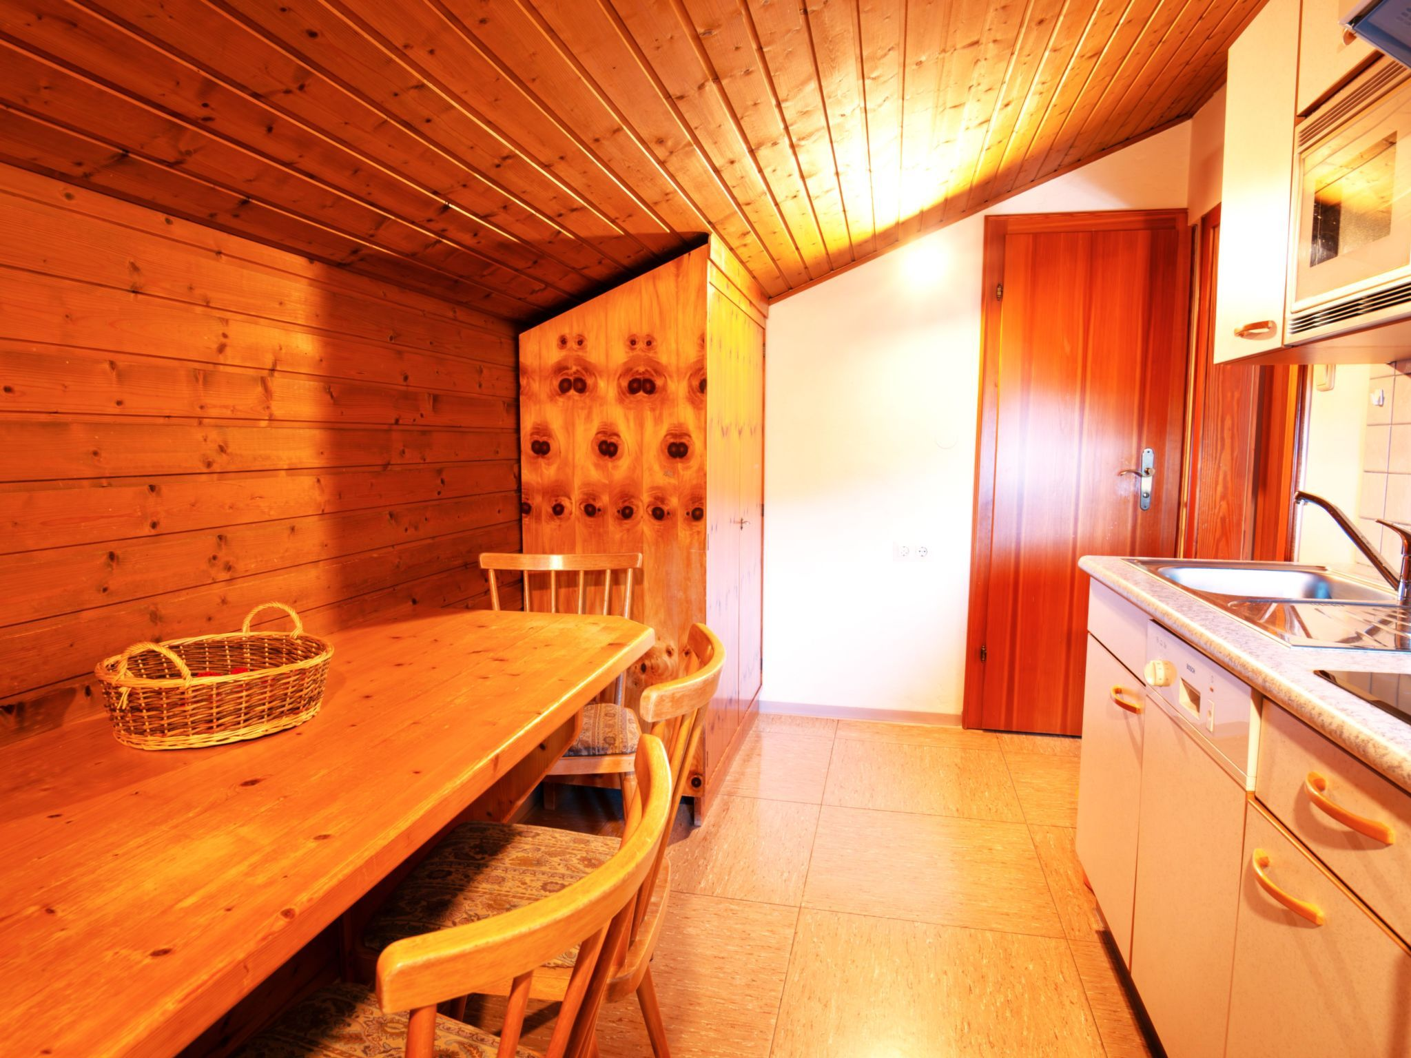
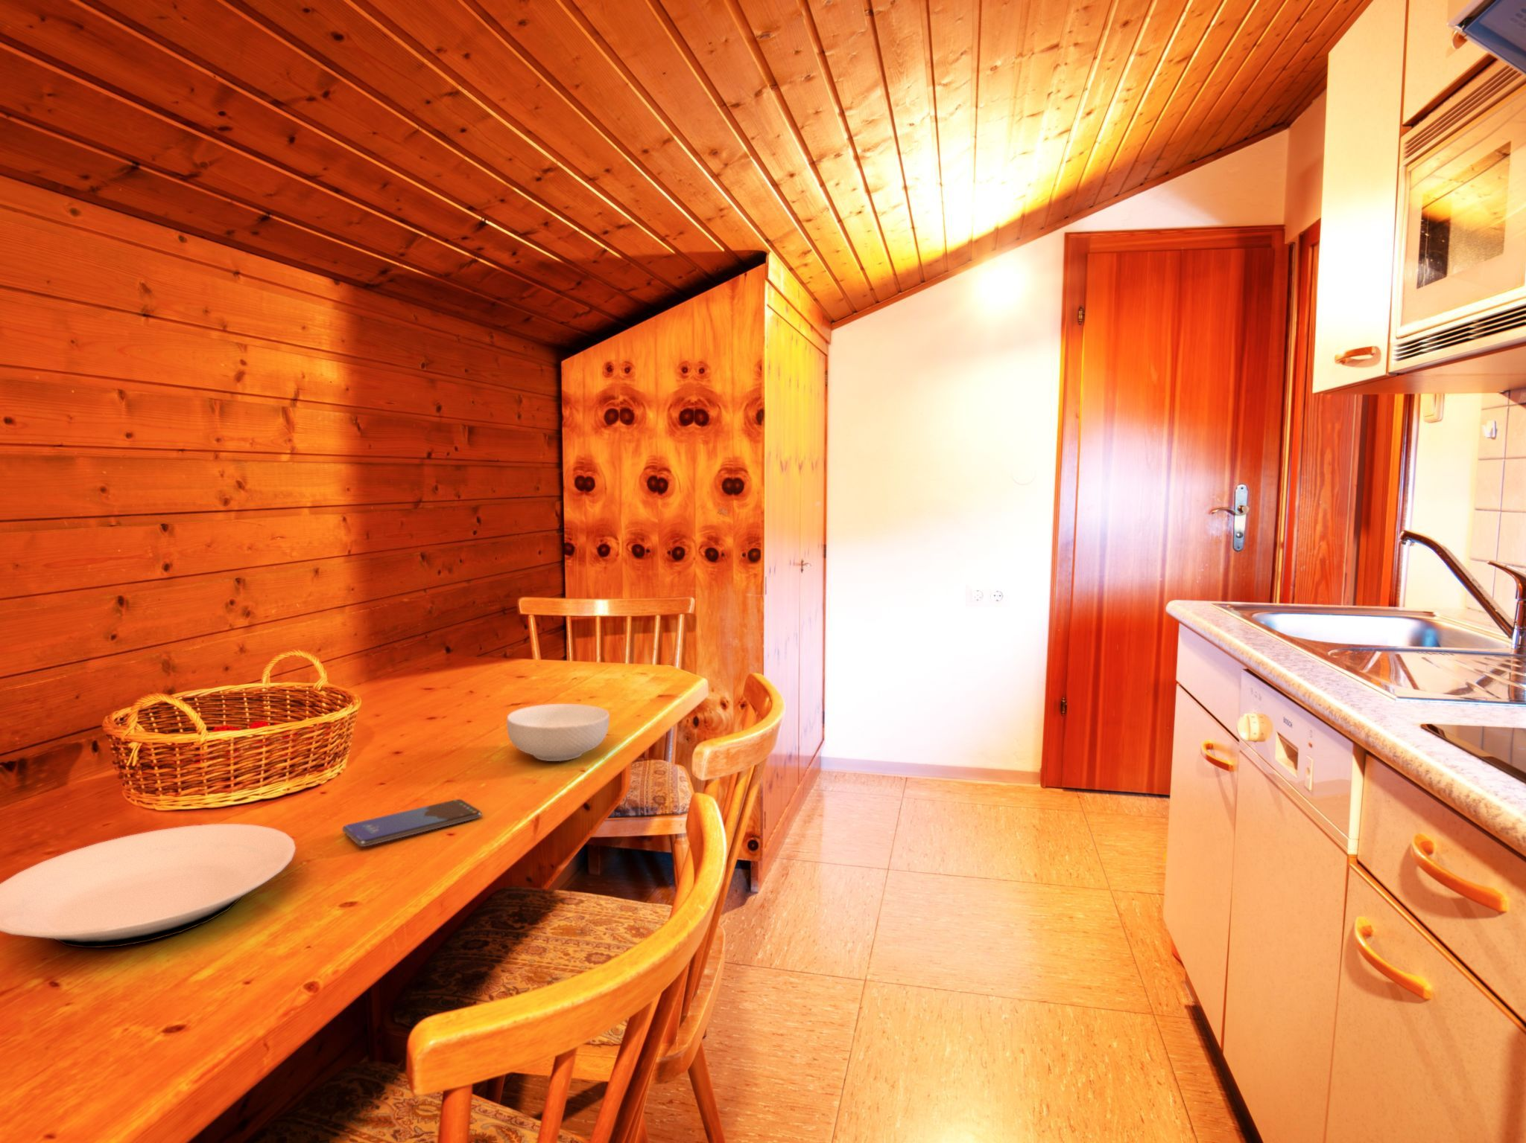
+ cereal bowl [506,704,610,762]
+ plate [0,822,297,948]
+ smartphone [341,798,482,848]
